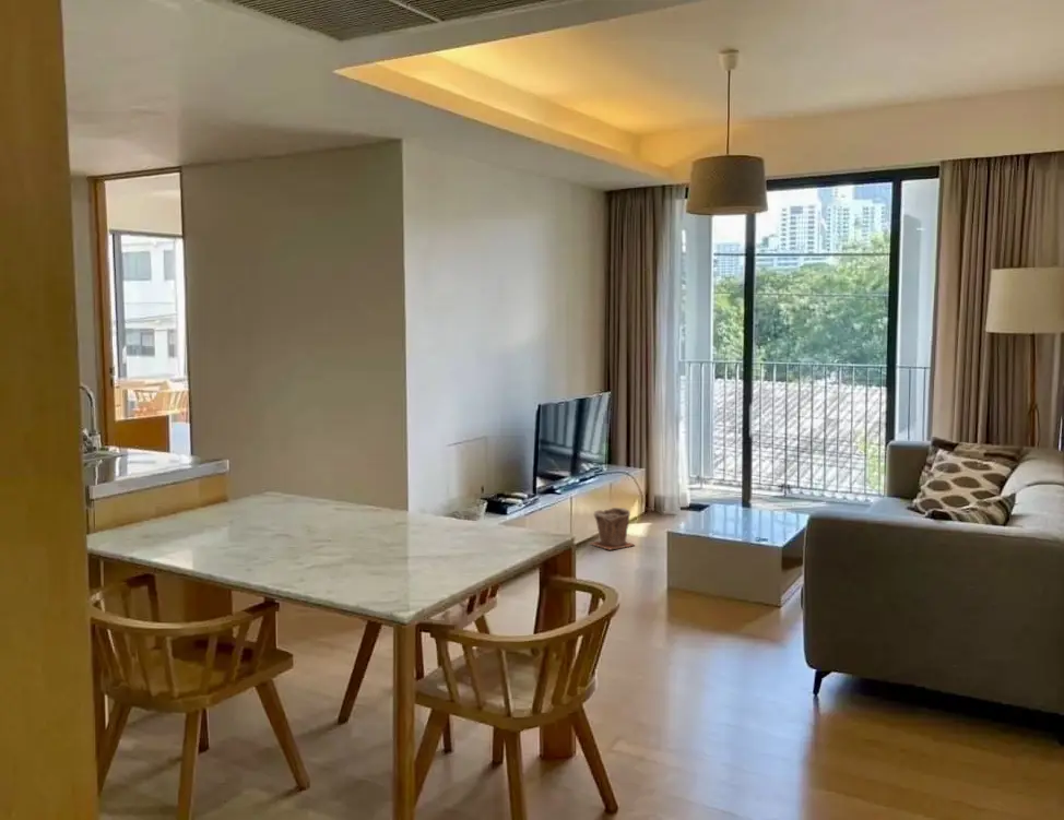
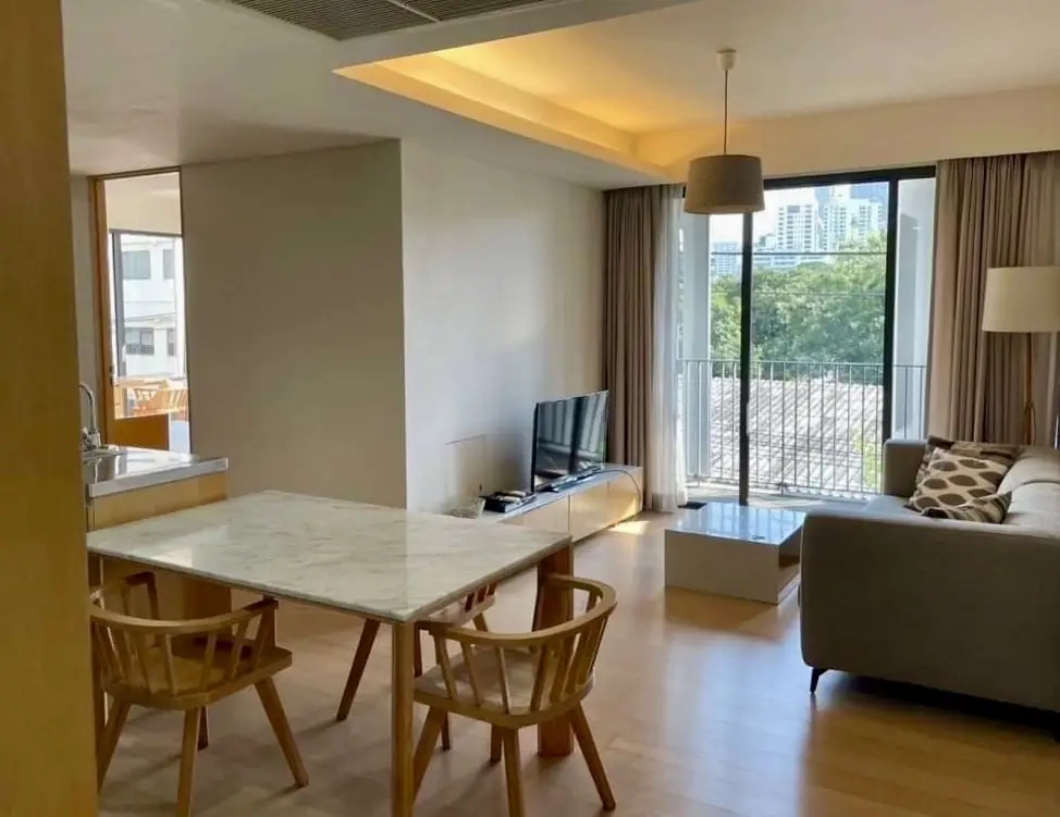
- plant pot [589,507,636,551]
